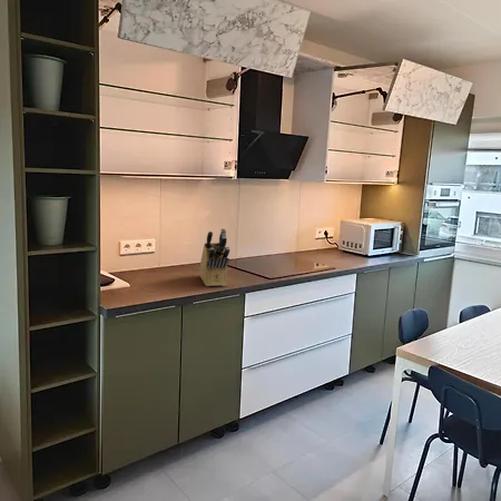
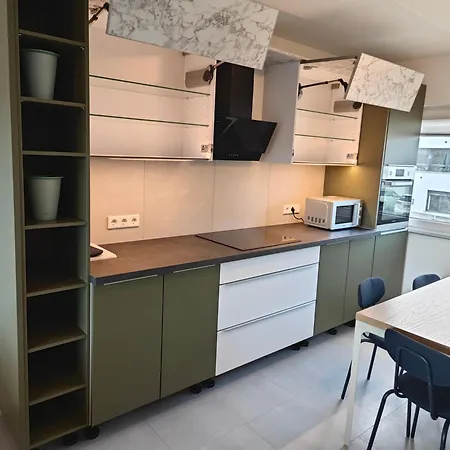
- knife block [198,227,230,287]
